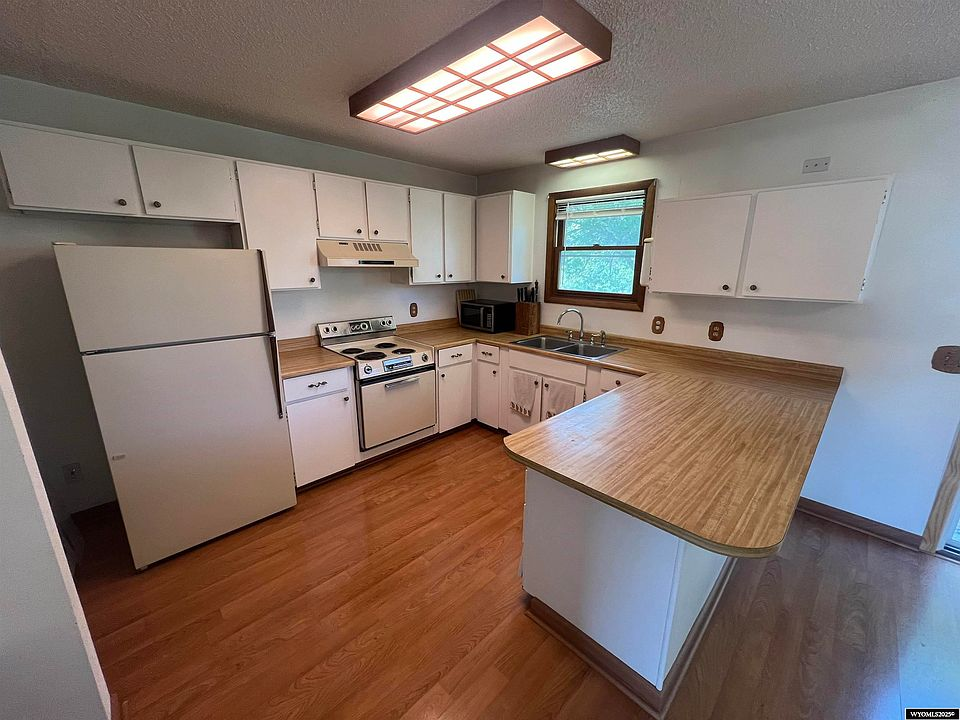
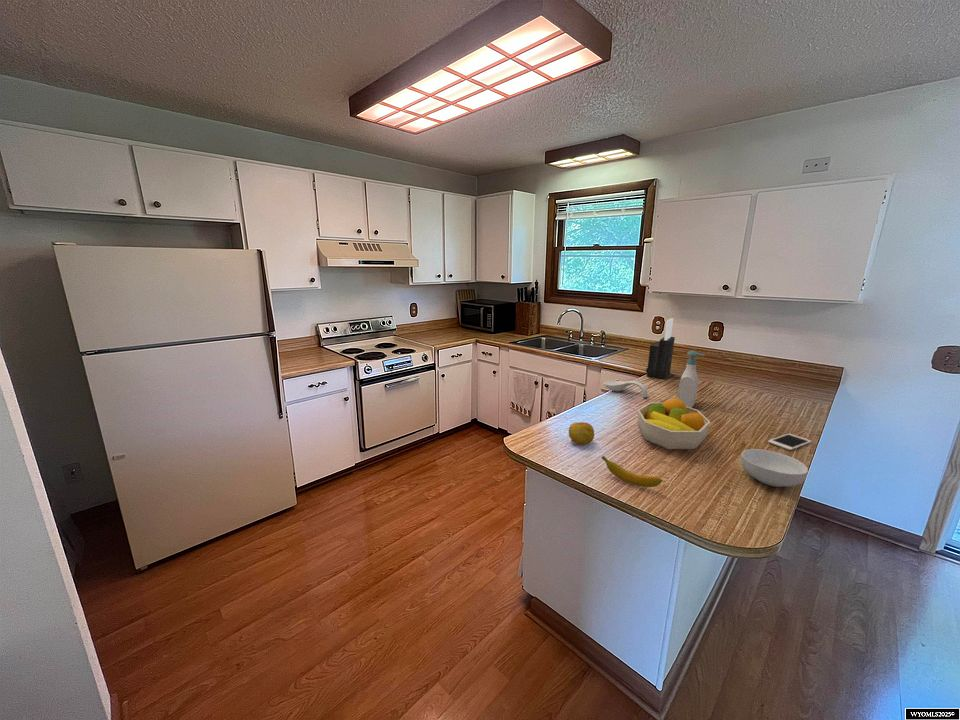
+ cell phone [767,433,813,451]
+ knife block [645,317,676,380]
+ spoon rest [603,379,649,399]
+ soap bottle [676,350,706,408]
+ banana [601,455,663,488]
+ cereal bowl [740,448,809,488]
+ apple [568,421,595,446]
+ fruit bowl [637,397,711,450]
